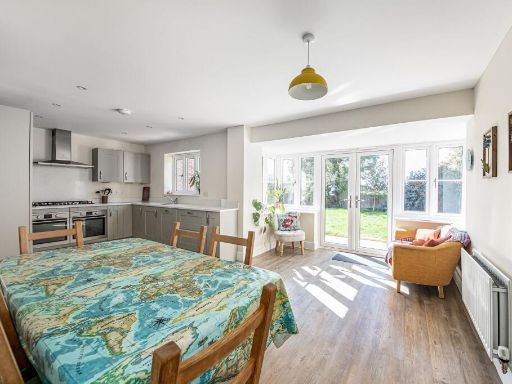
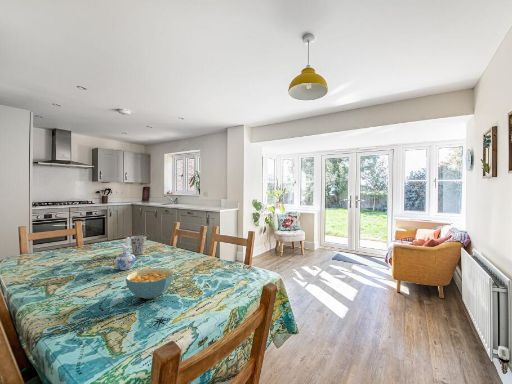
+ ceramic pitcher [114,236,137,271]
+ cup [130,235,148,256]
+ cereal bowl [125,267,174,300]
